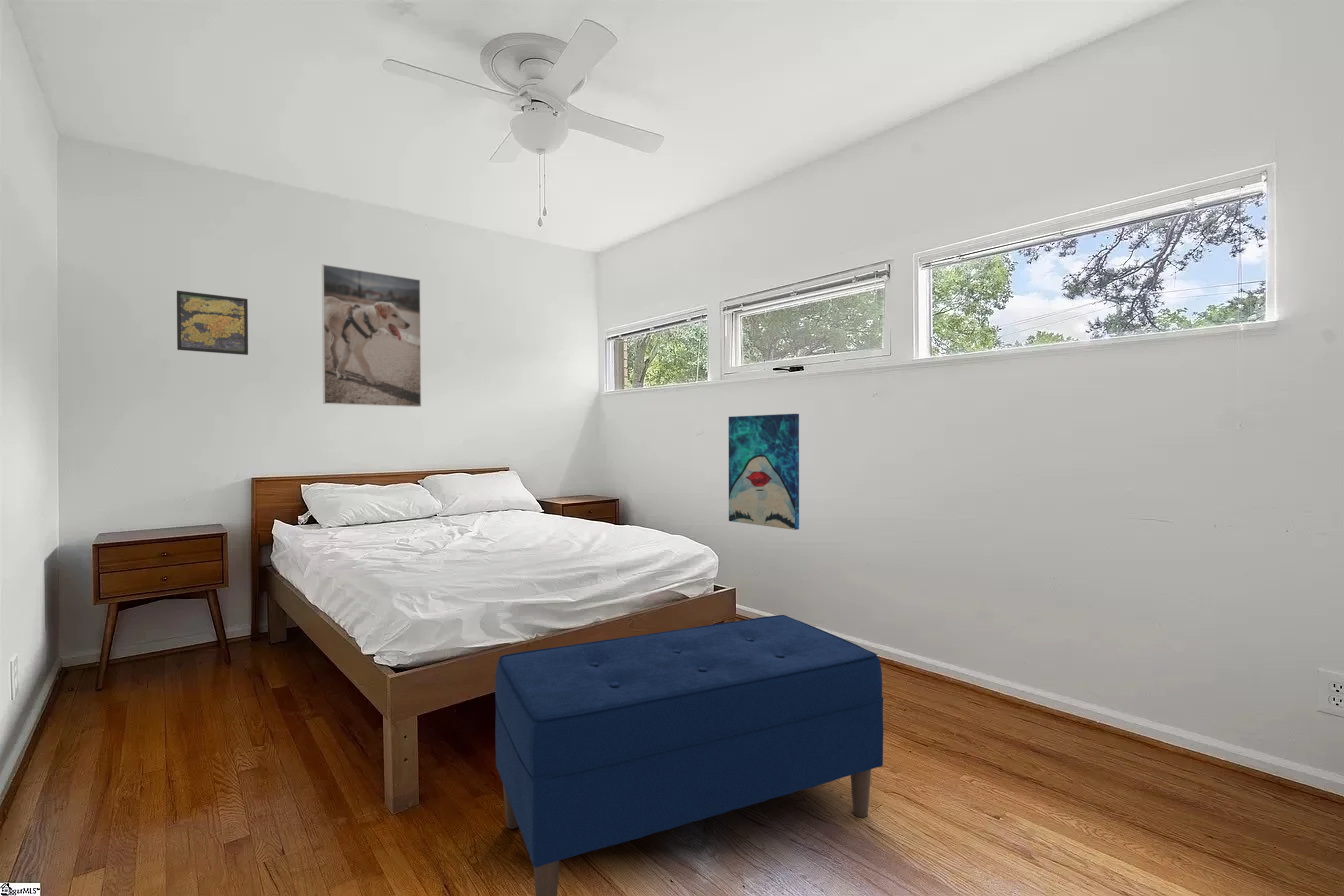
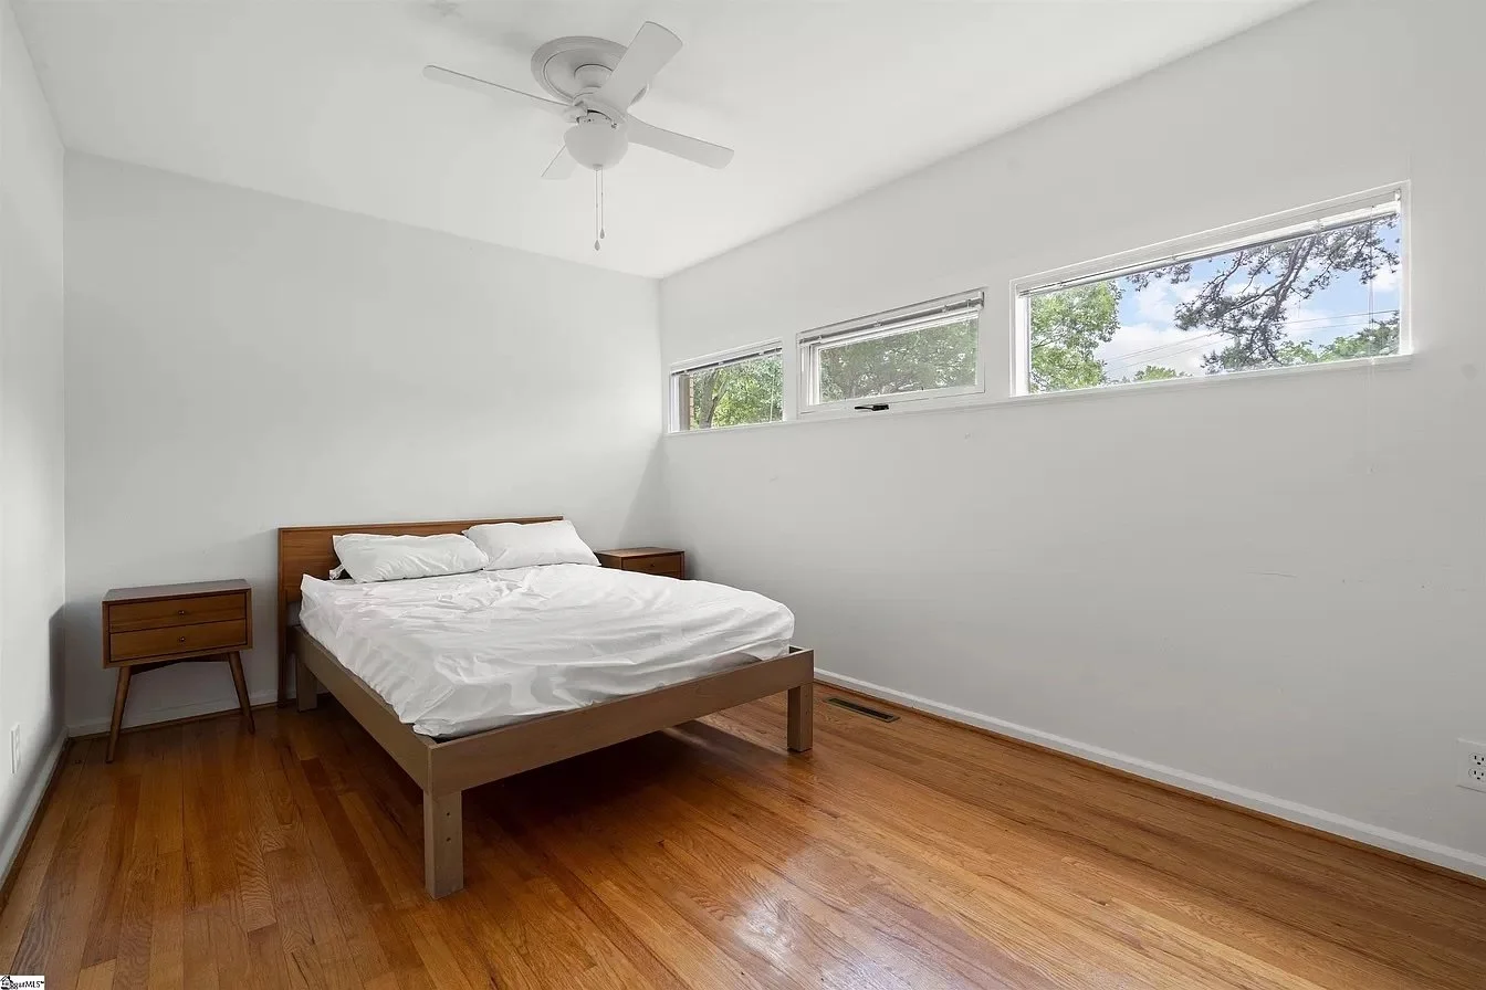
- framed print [176,290,249,356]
- wall art [728,413,800,531]
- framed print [321,263,422,408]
- bench [494,614,884,896]
